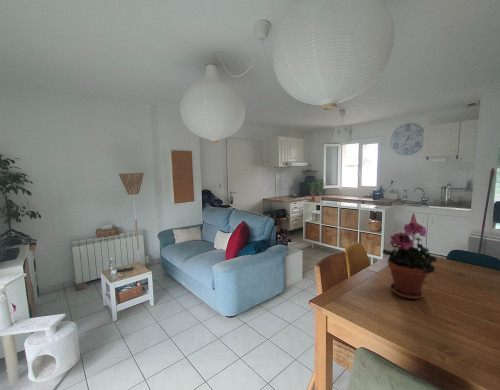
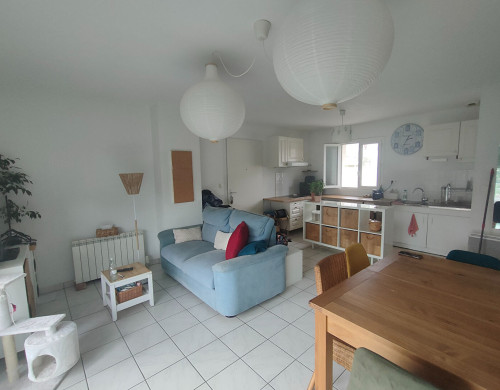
- potted plant [382,221,438,300]
